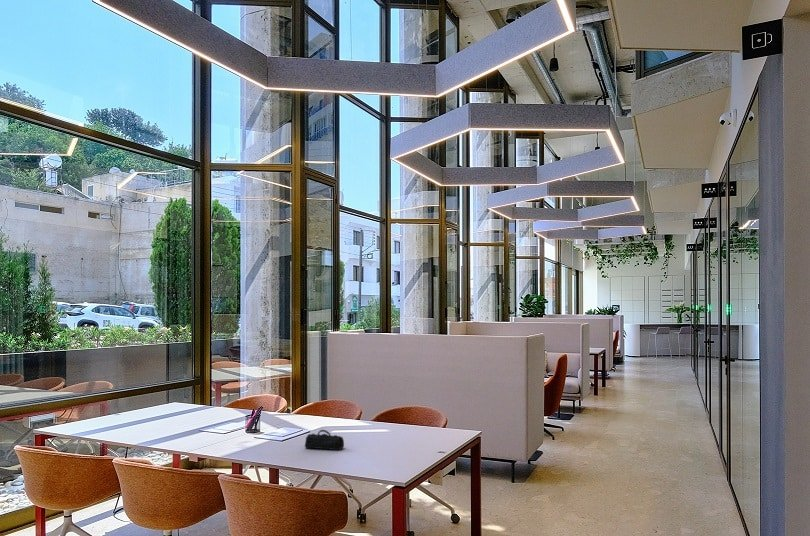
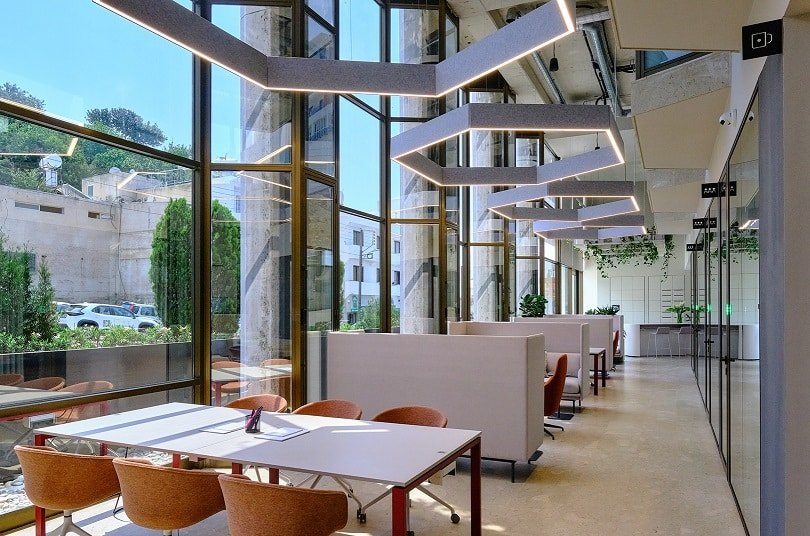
- pencil case [304,429,345,451]
